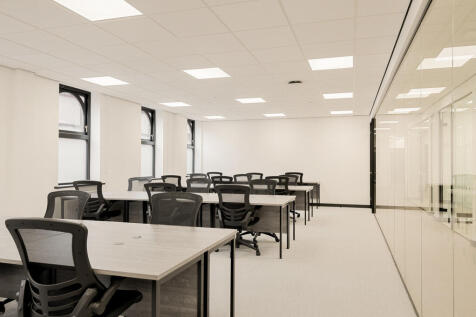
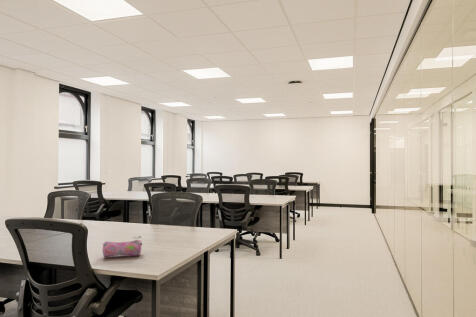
+ pencil case [102,239,143,258]
